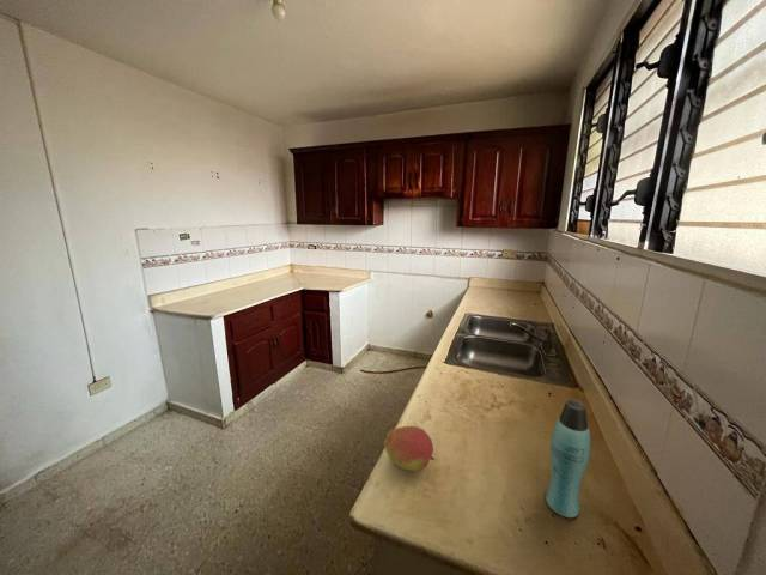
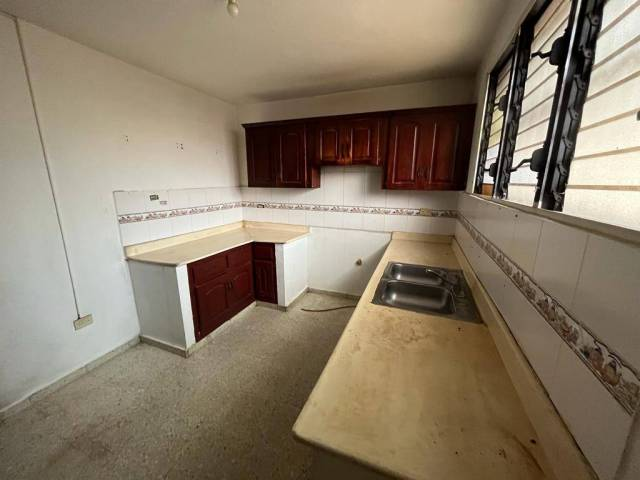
- bottle [545,399,591,519]
- fruit [383,425,436,472]
